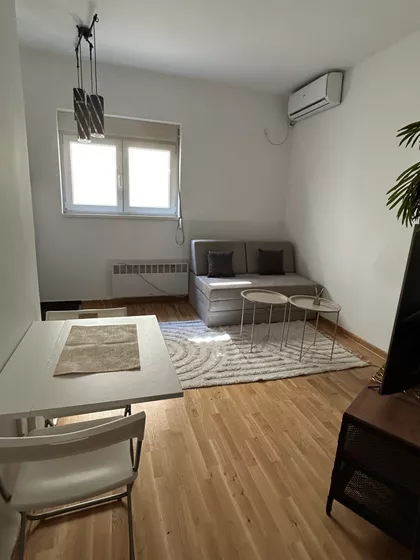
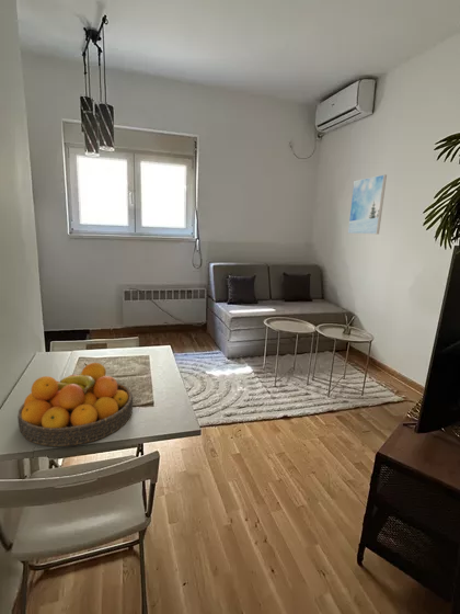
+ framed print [347,173,388,235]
+ fruit bowl [16,362,134,447]
